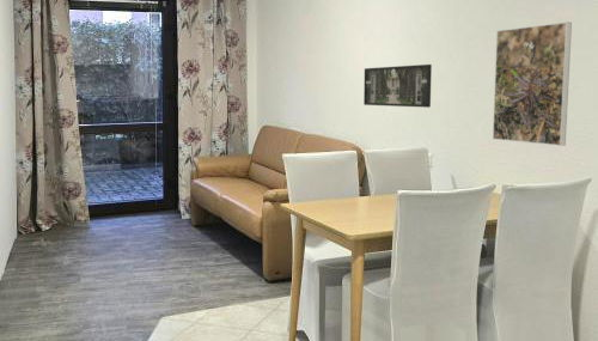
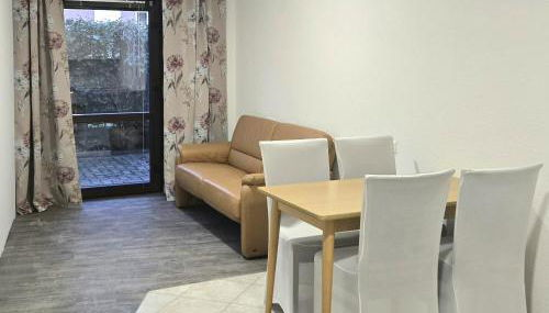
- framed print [492,20,573,147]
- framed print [362,63,433,109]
